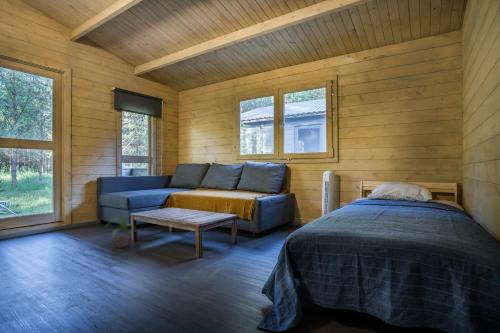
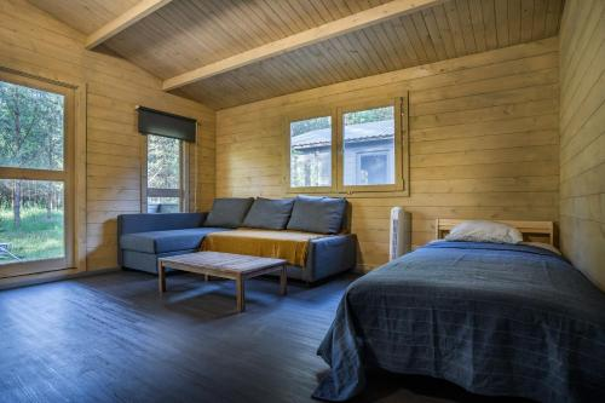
- potted plant [104,217,138,249]
